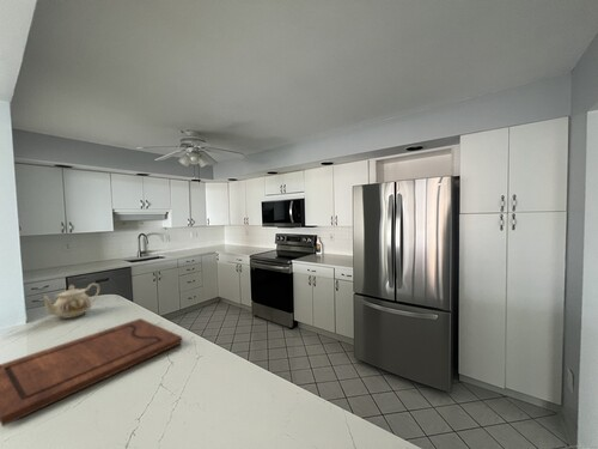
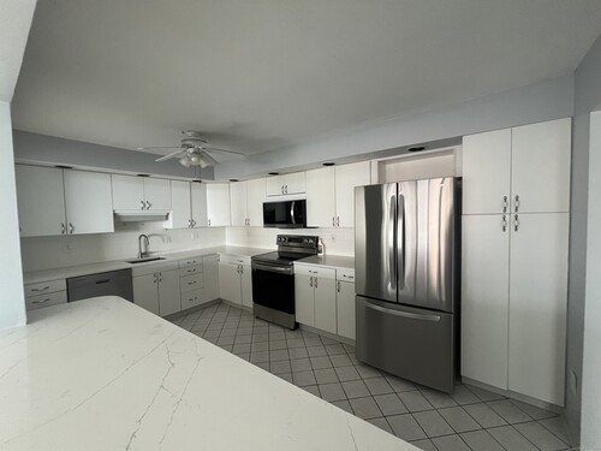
- teapot [39,283,100,320]
- cutting board [0,317,183,427]
